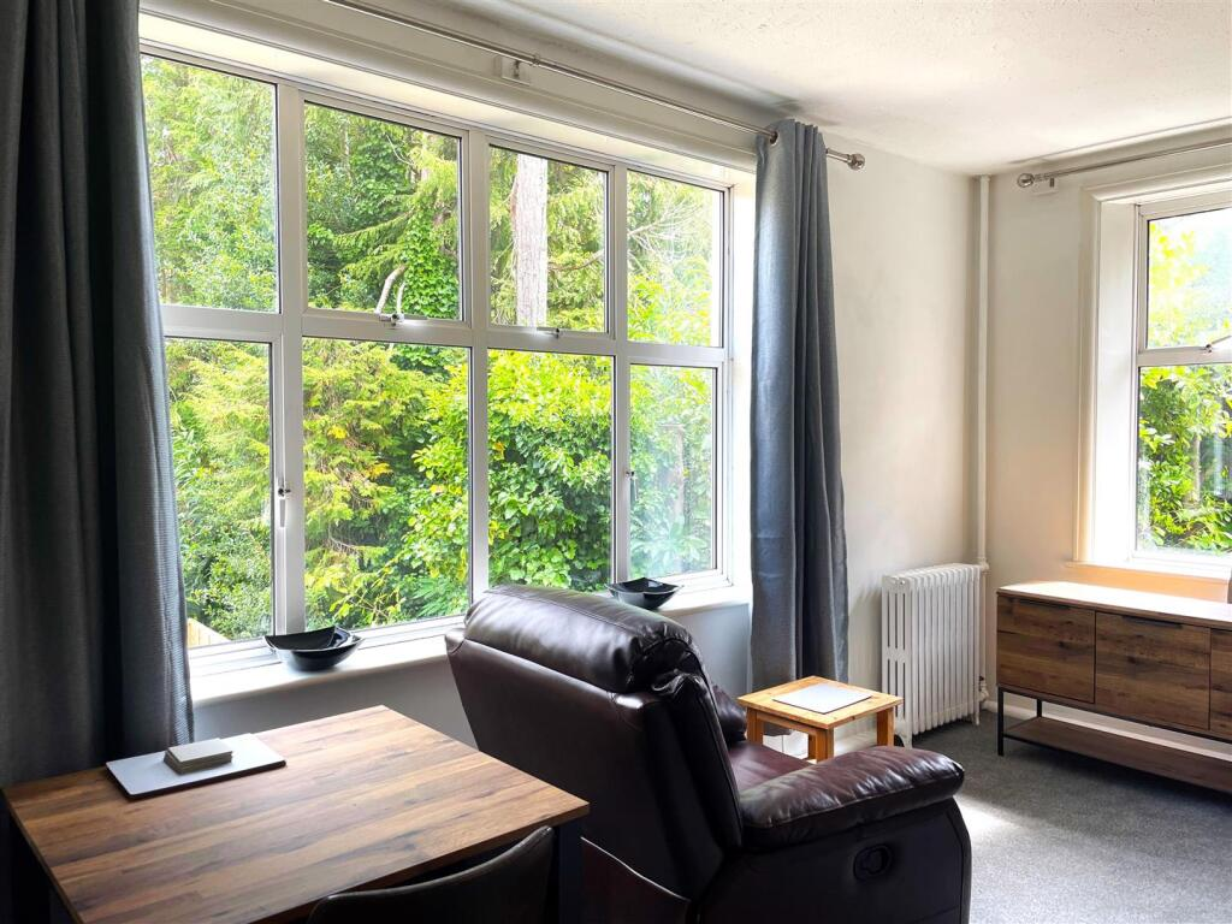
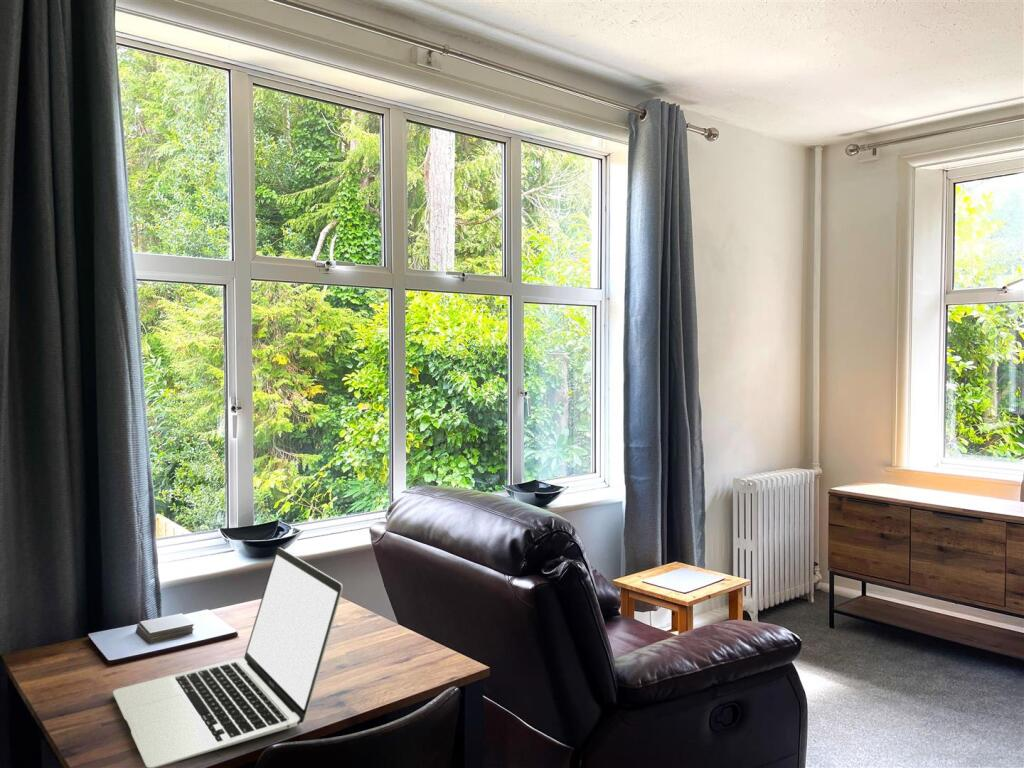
+ laptop [112,546,344,768]
